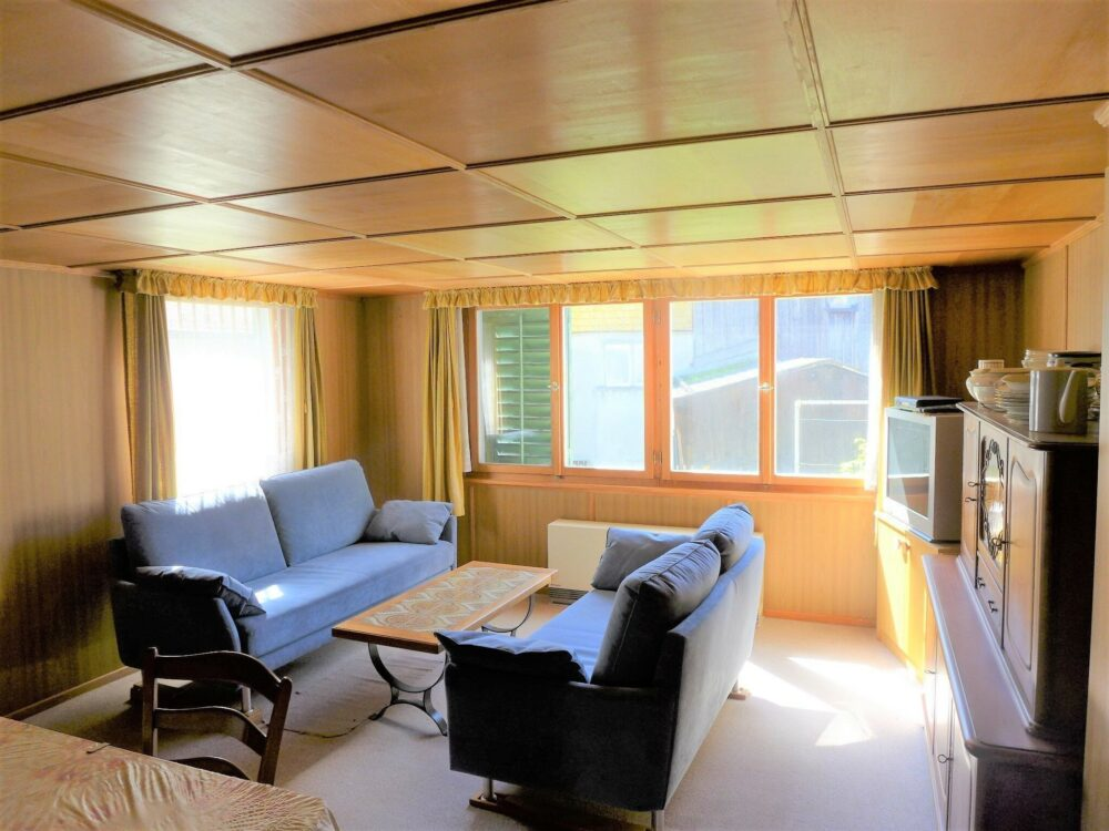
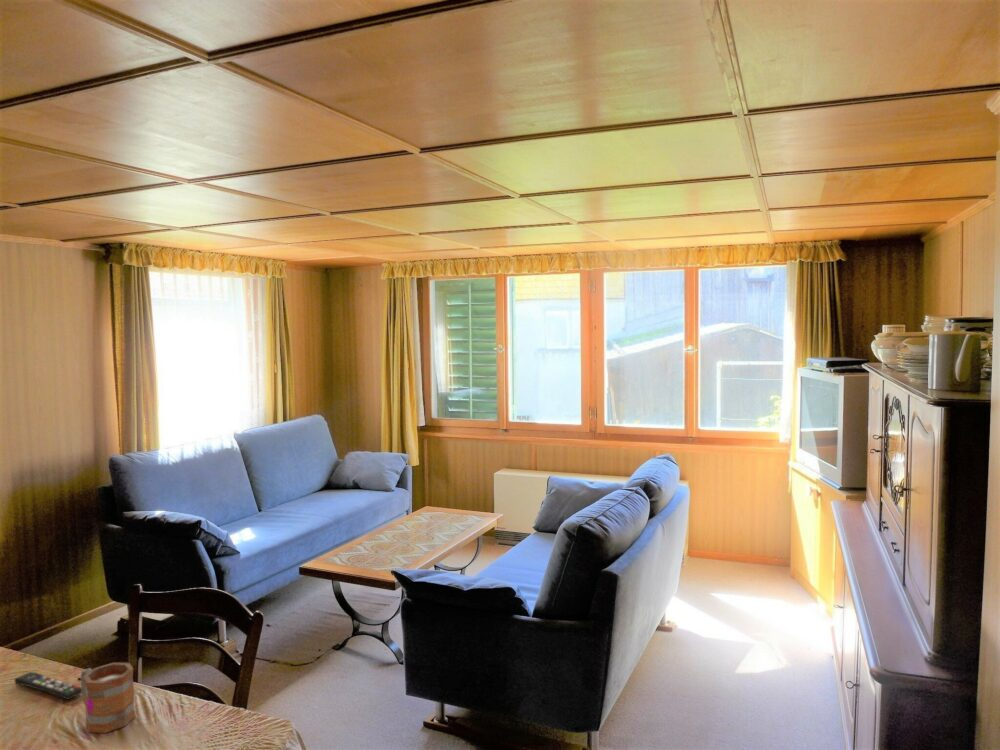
+ remote control [13,671,82,701]
+ mug [79,662,137,734]
